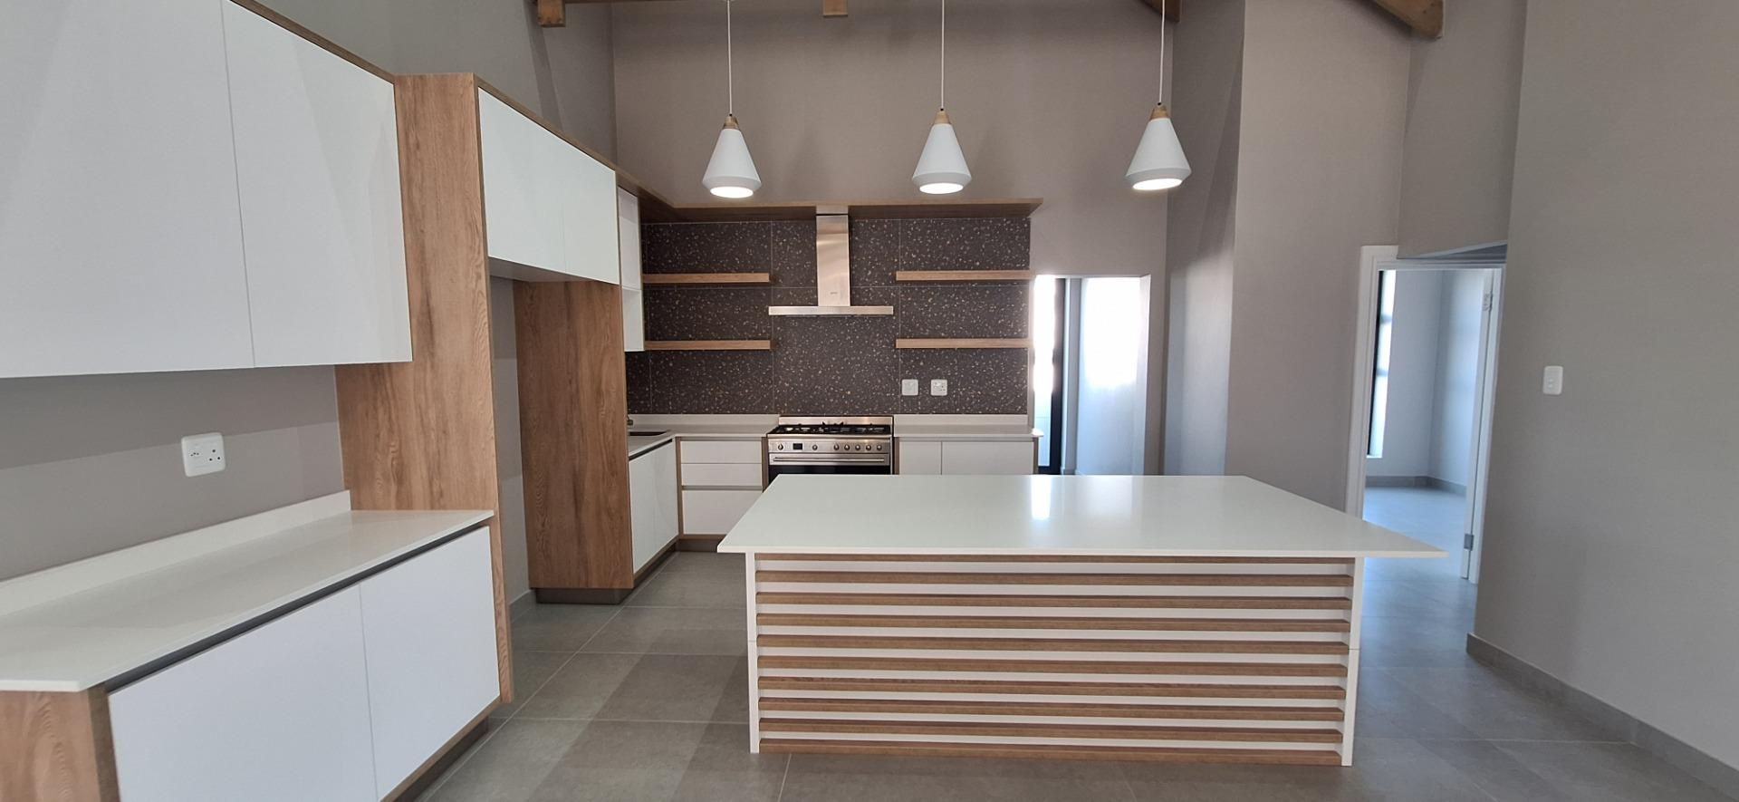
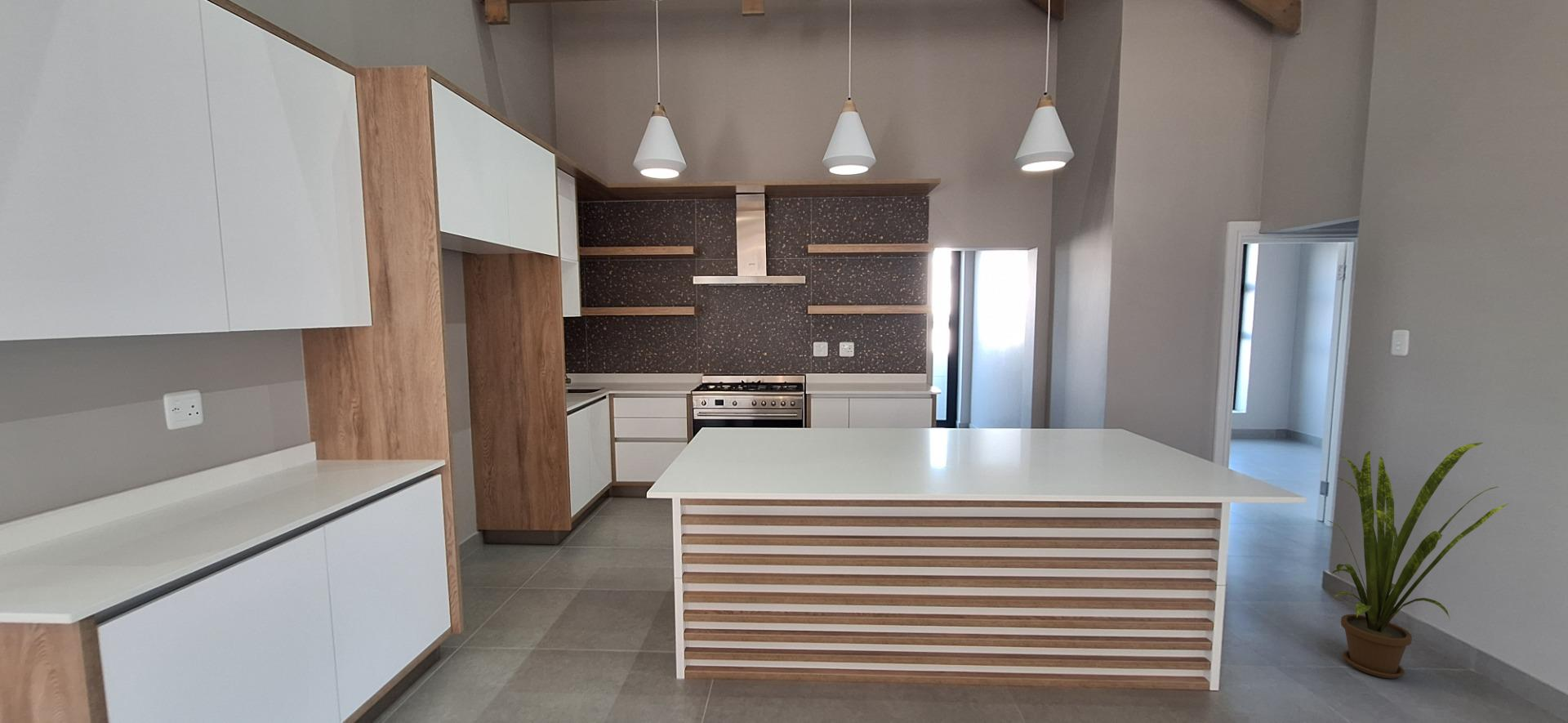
+ house plant [1327,442,1509,680]
